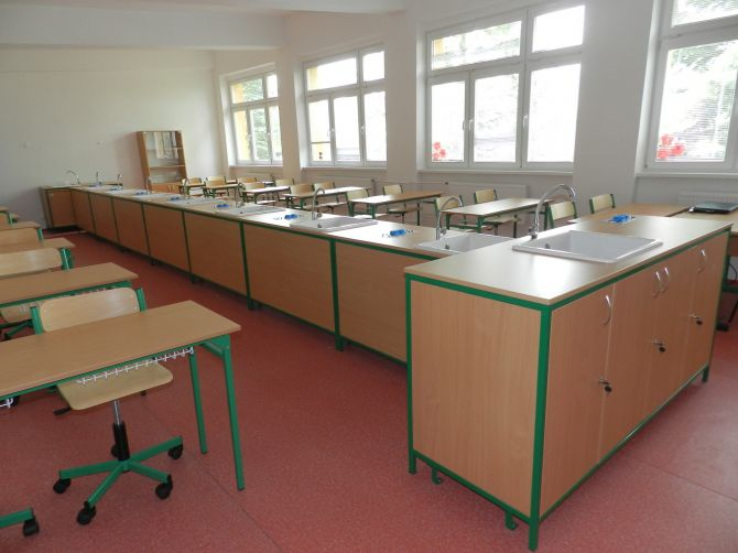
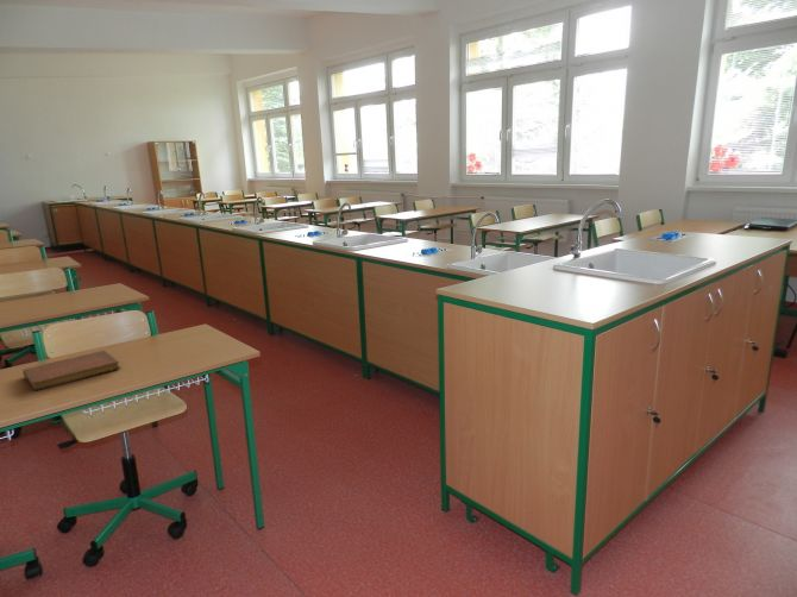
+ notebook [21,350,121,391]
